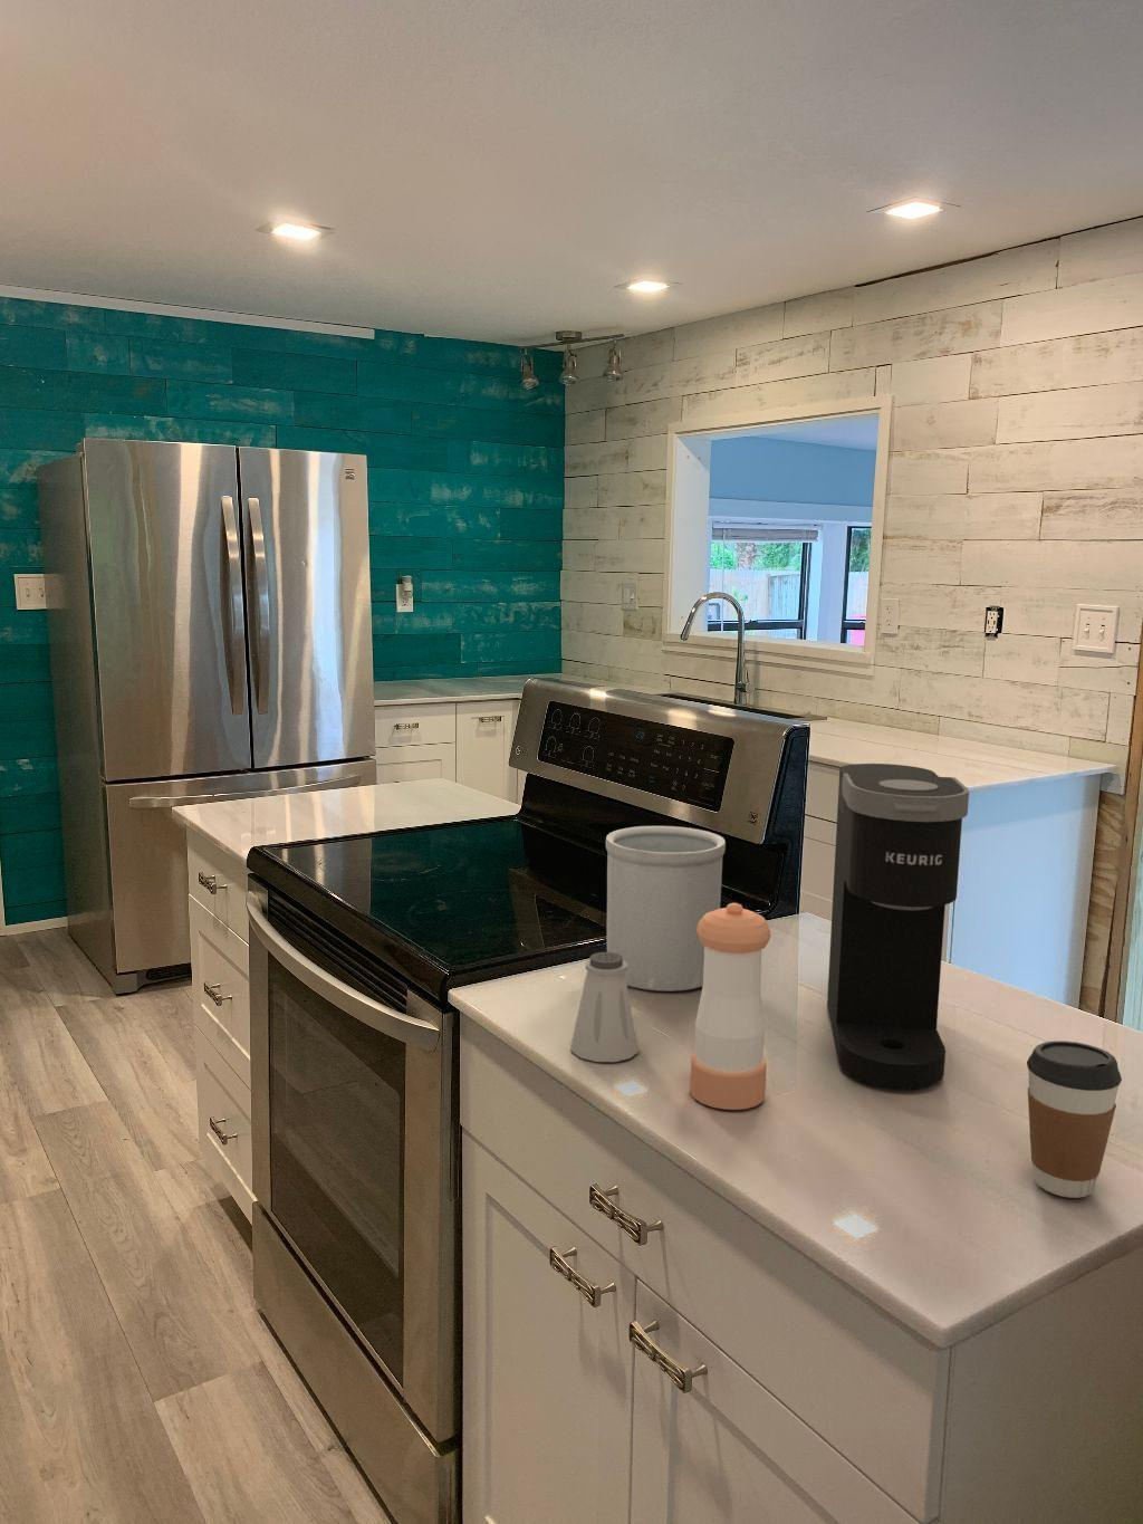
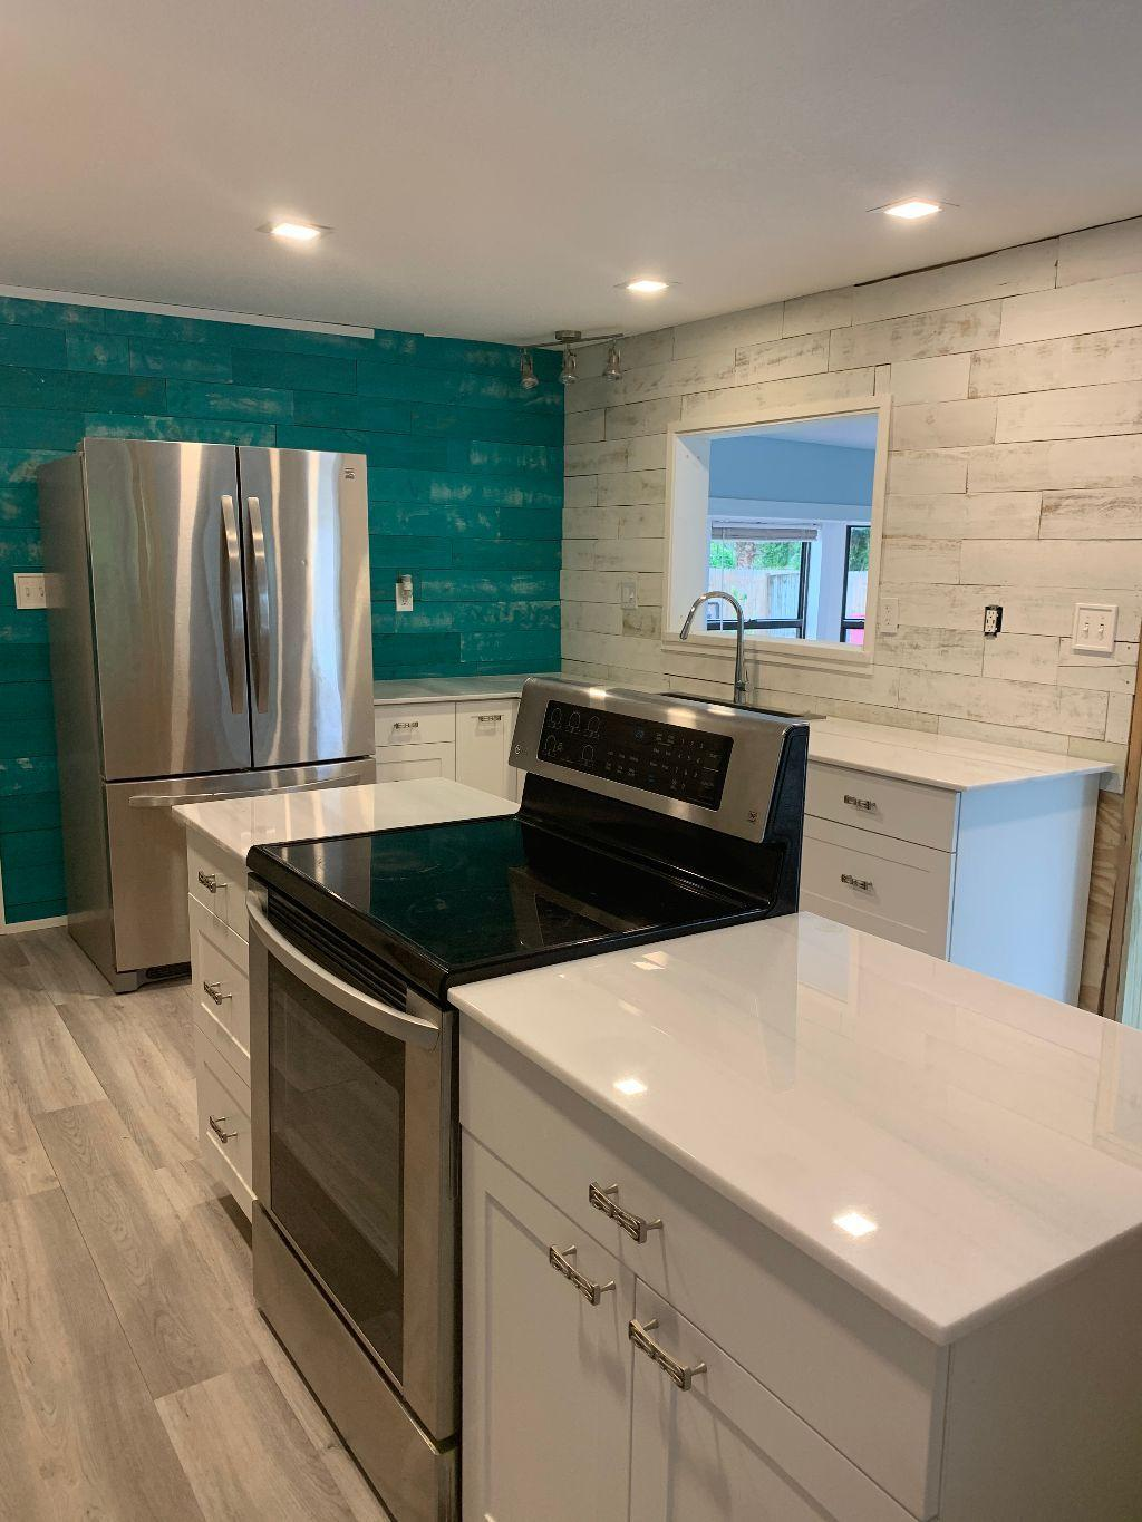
- coffee maker [826,763,970,1092]
- pepper shaker [690,902,772,1111]
- coffee cup [1025,1040,1123,1199]
- saltshaker [570,951,640,1063]
- utensil holder [605,825,726,992]
